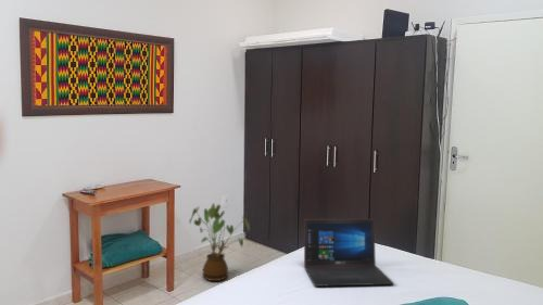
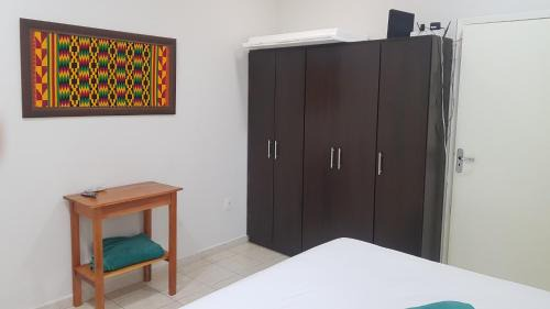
- house plant [188,203,251,282]
- laptop [303,218,394,288]
